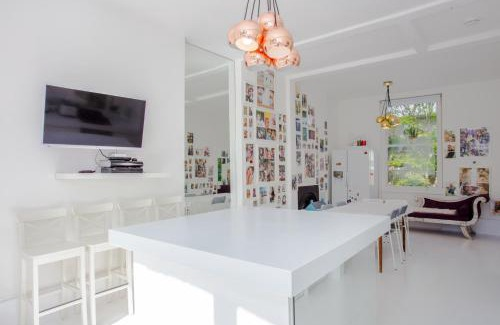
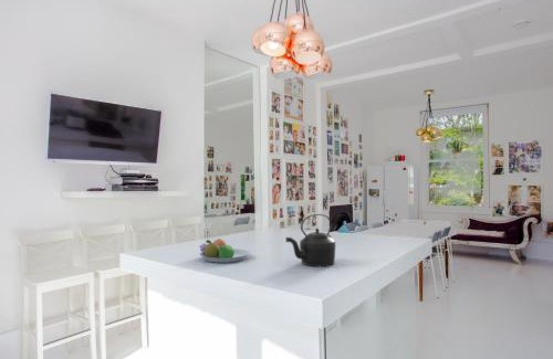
+ kettle [284,213,336,267]
+ fruit bowl [199,237,251,264]
